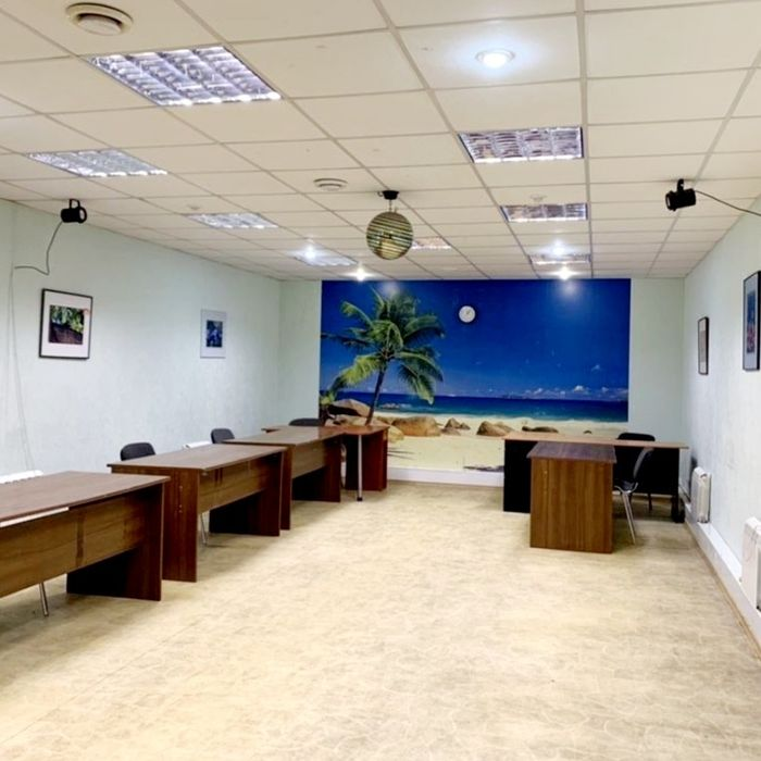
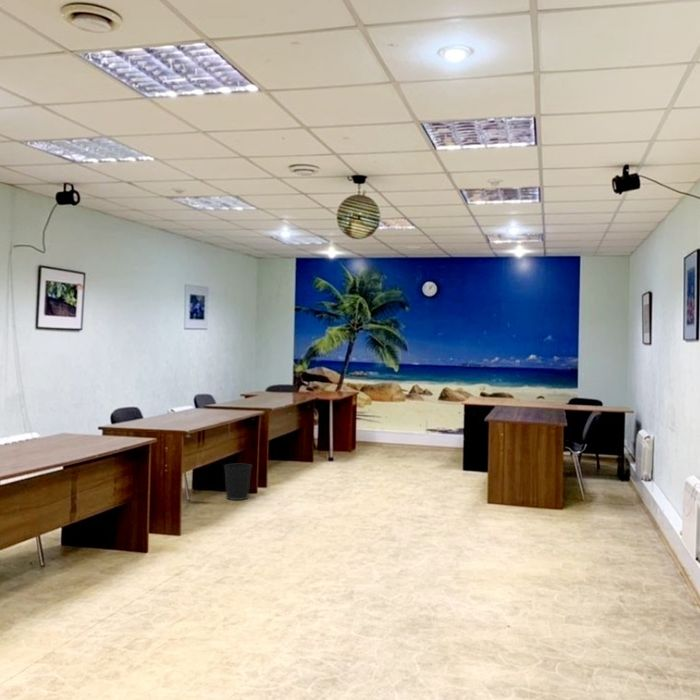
+ wastebasket [223,463,253,501]
